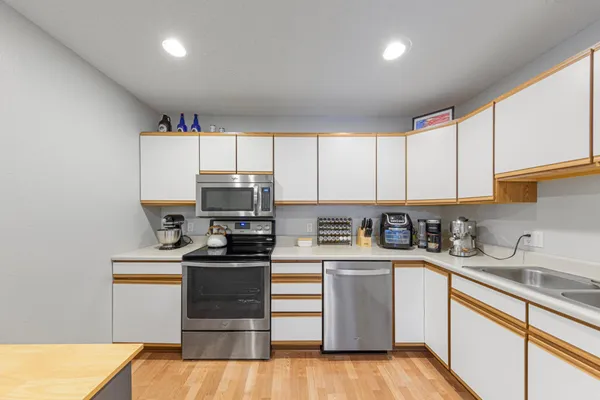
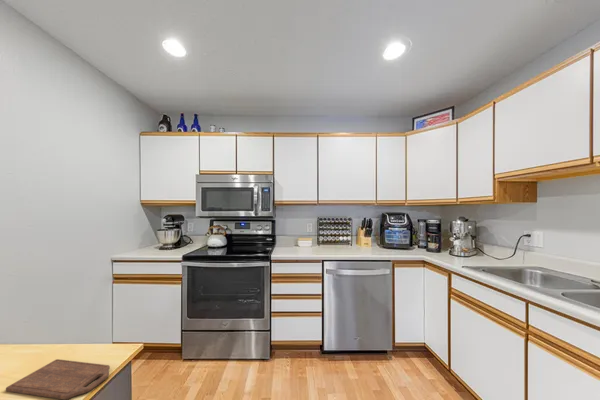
+ cutting board [5,358,111,400]
